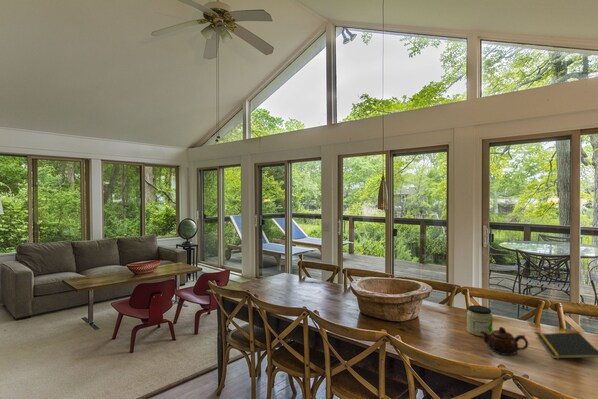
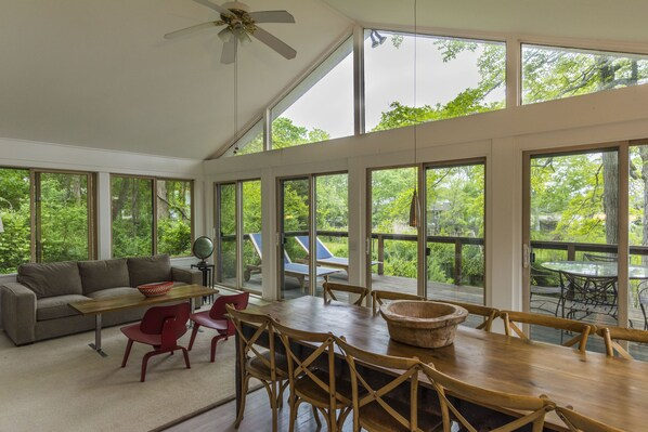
- jar [466,304,493,338]
- notepad [536,331,598,360]
- teapot [480,326,529,356]
